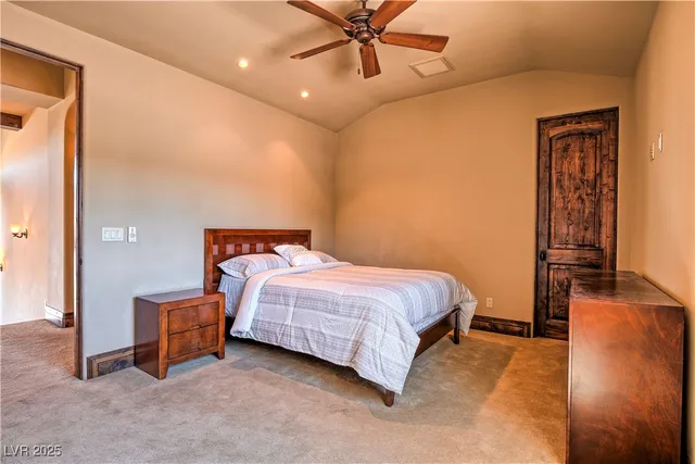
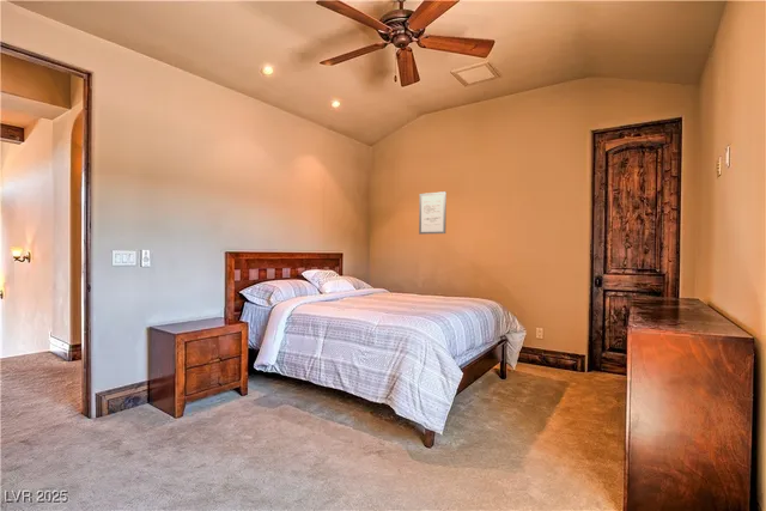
+ wall art [418,190,448,236]
